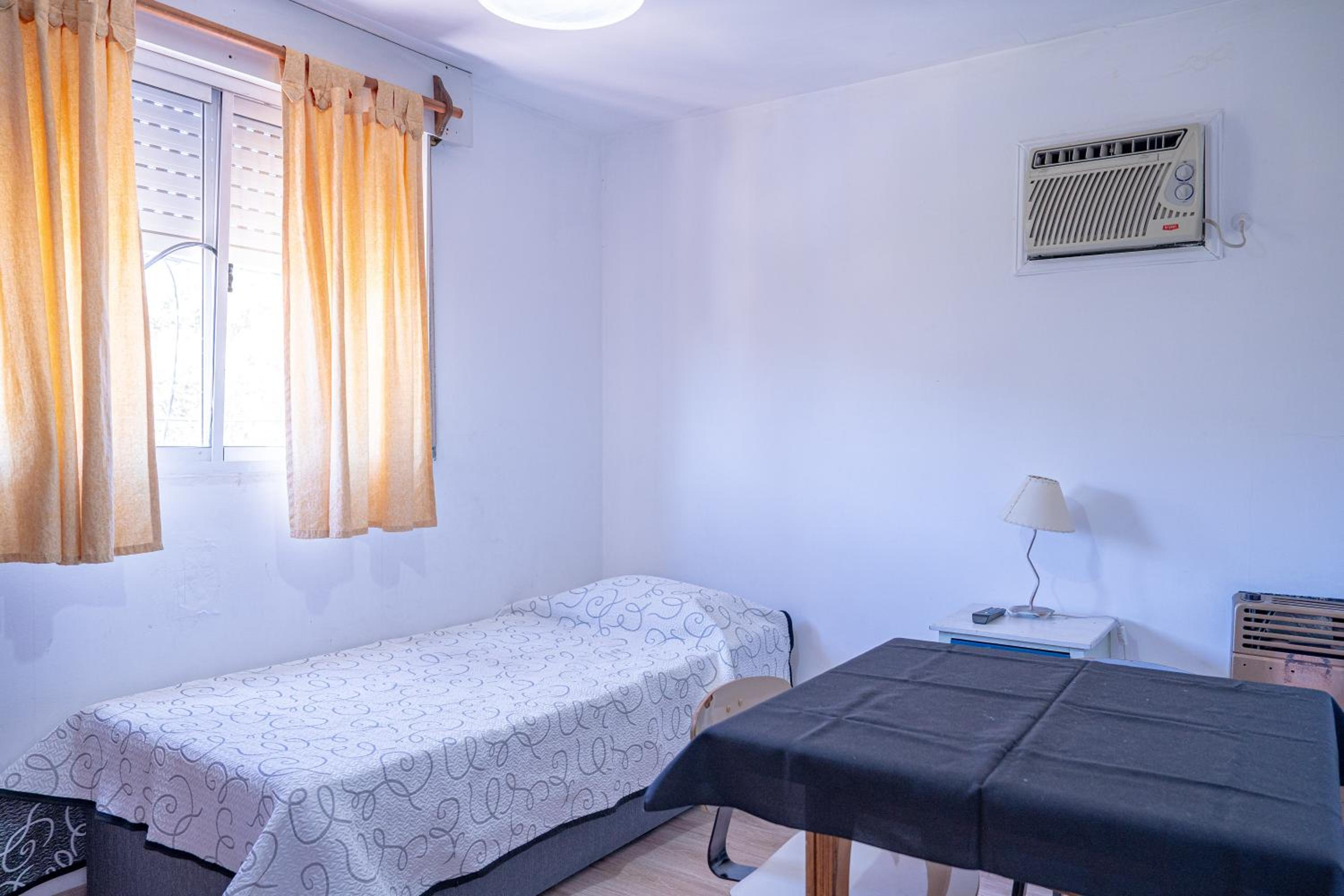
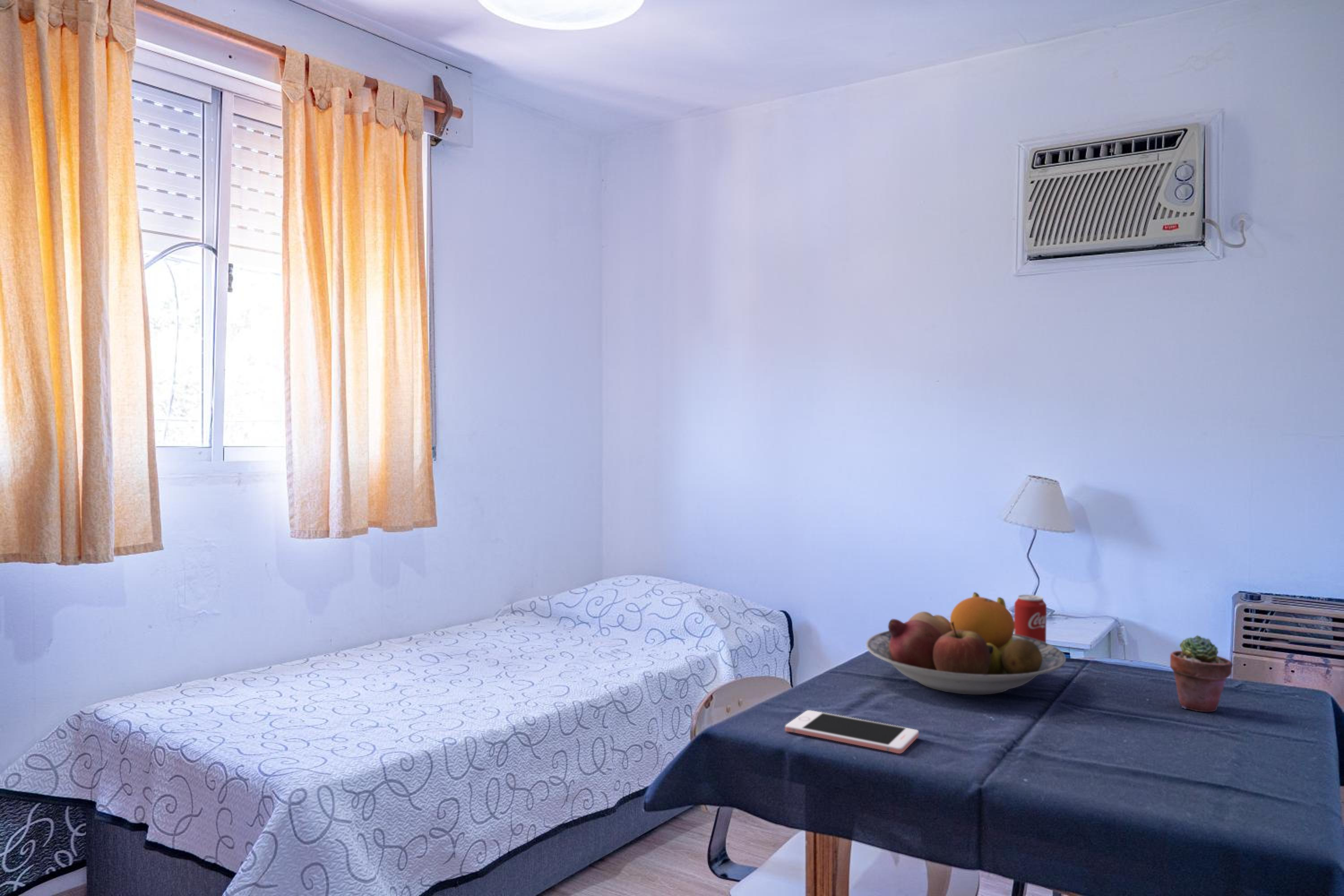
+ cell phone [785,710,919,754]
+ beverage can [1014,594,1047,643]
+ fruit bowl [866,592,1066,695]
+ potted succulent [1170,635,1233,712]
